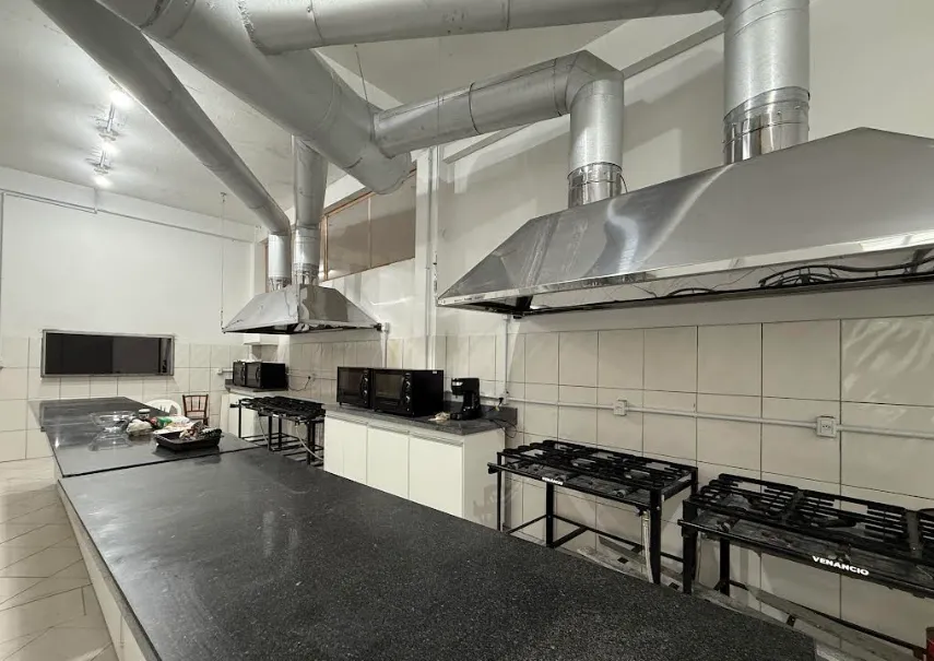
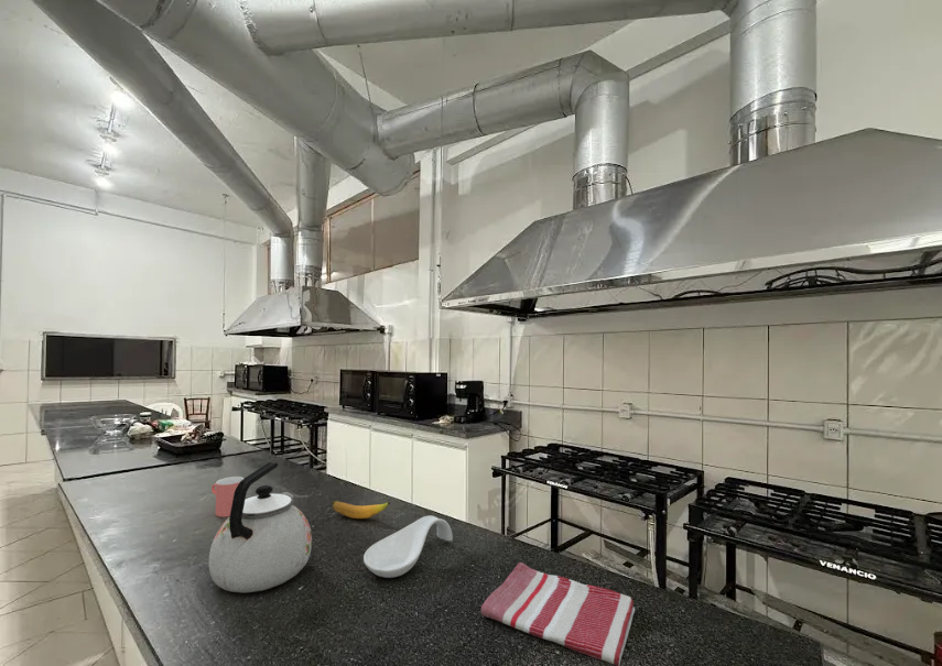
+ kettle [208,461,313,593]
+ cup [210,476,245,517]
+ banana [331,499,391,520]
+ dish towel [480,561,636,666]
+ spoon rest [362,515,454,579]
